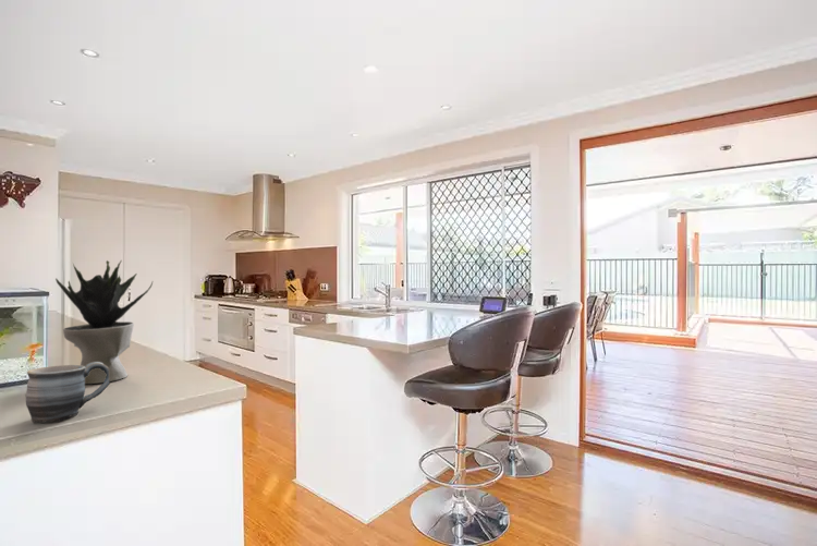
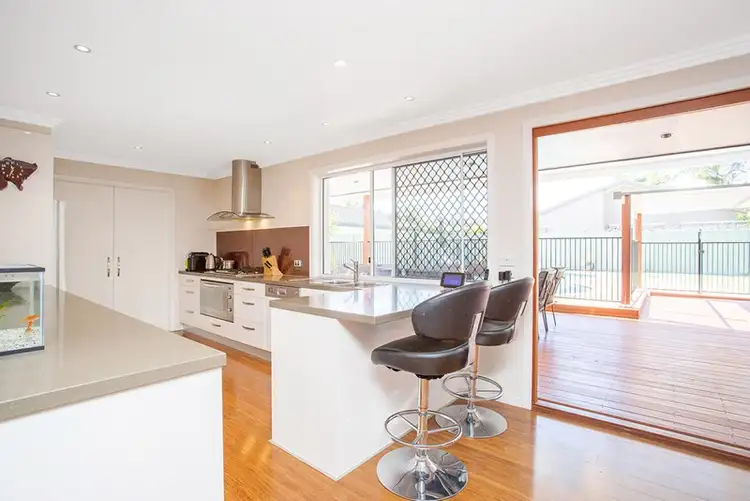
- potted plant [54,259,154,385]
- mug [25,362,110,424]
